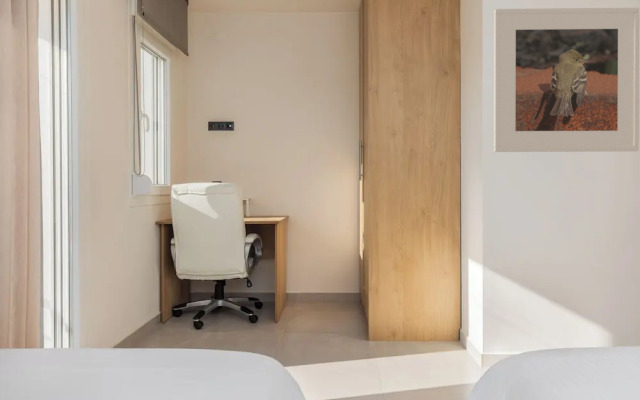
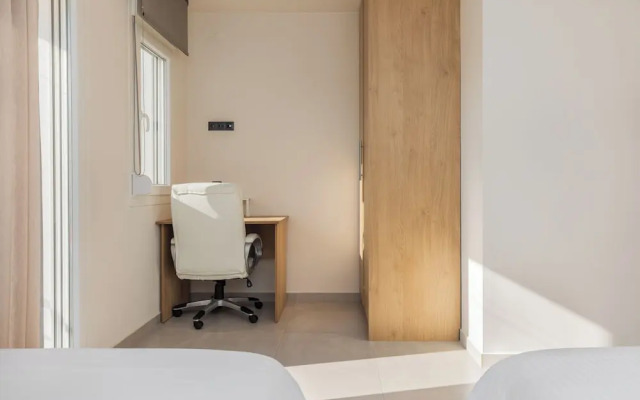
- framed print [493,7,640,153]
